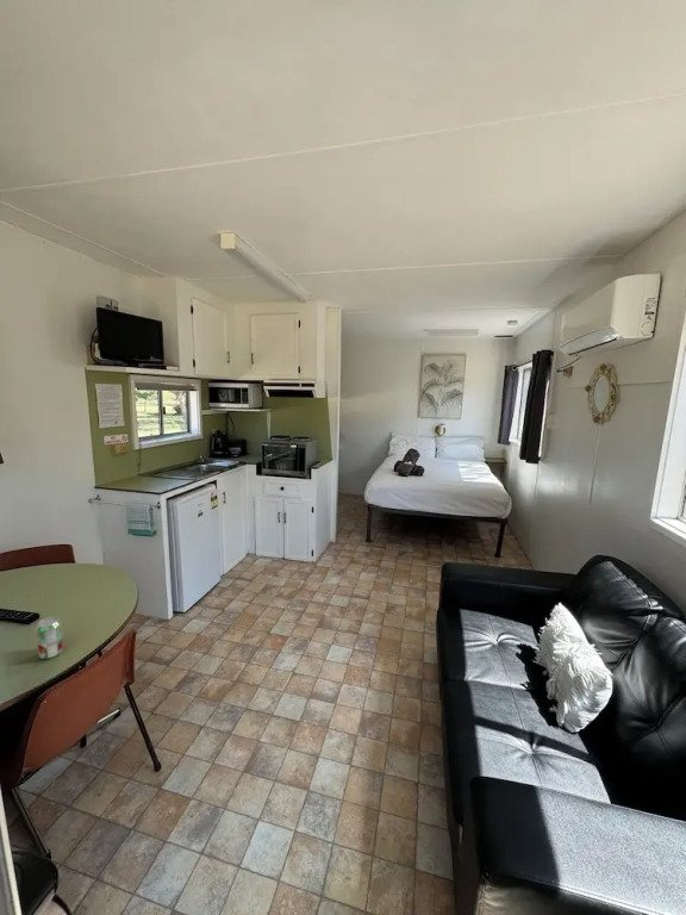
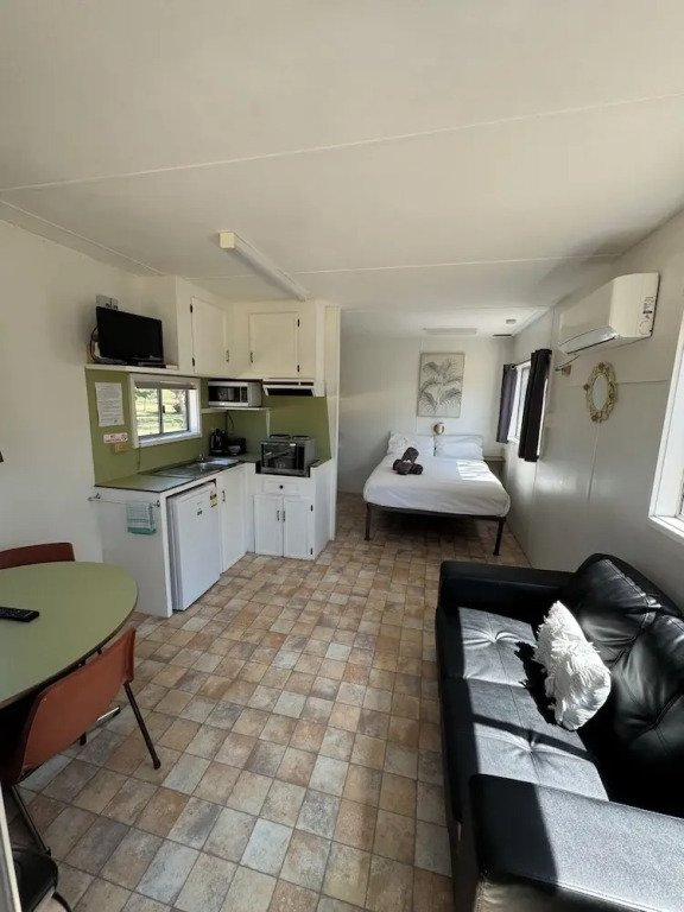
- beverage can [35,616,66,660]
